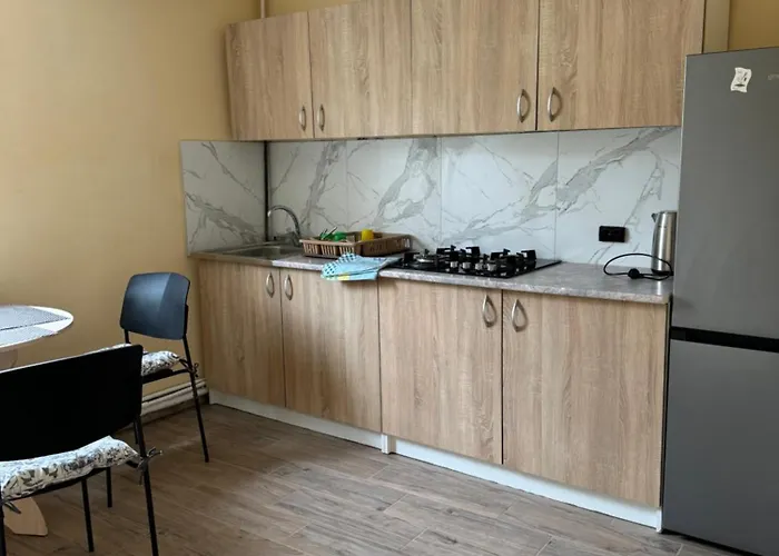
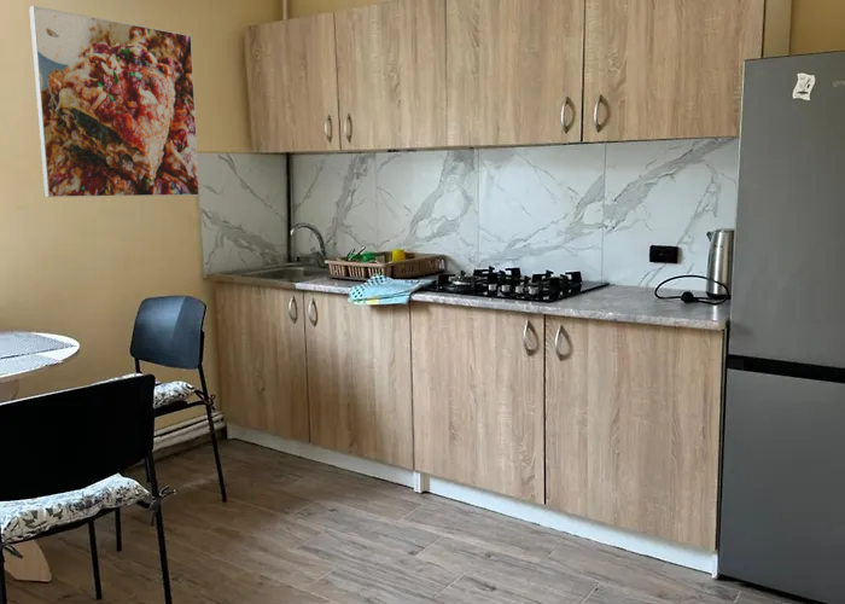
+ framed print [28,5,200,198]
